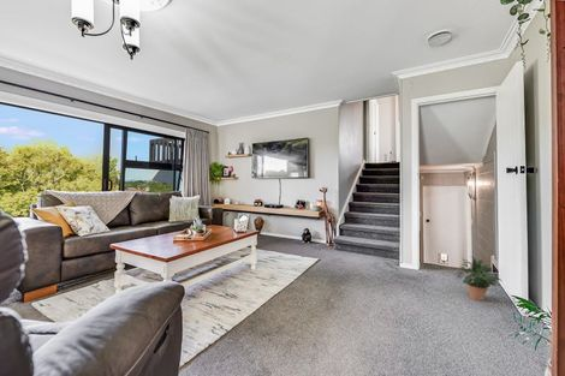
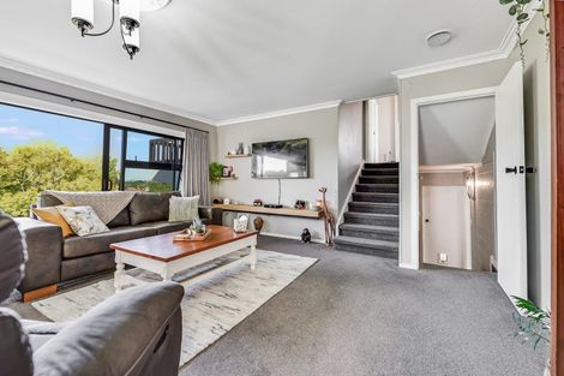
- potted plant [454,255,502,302]
